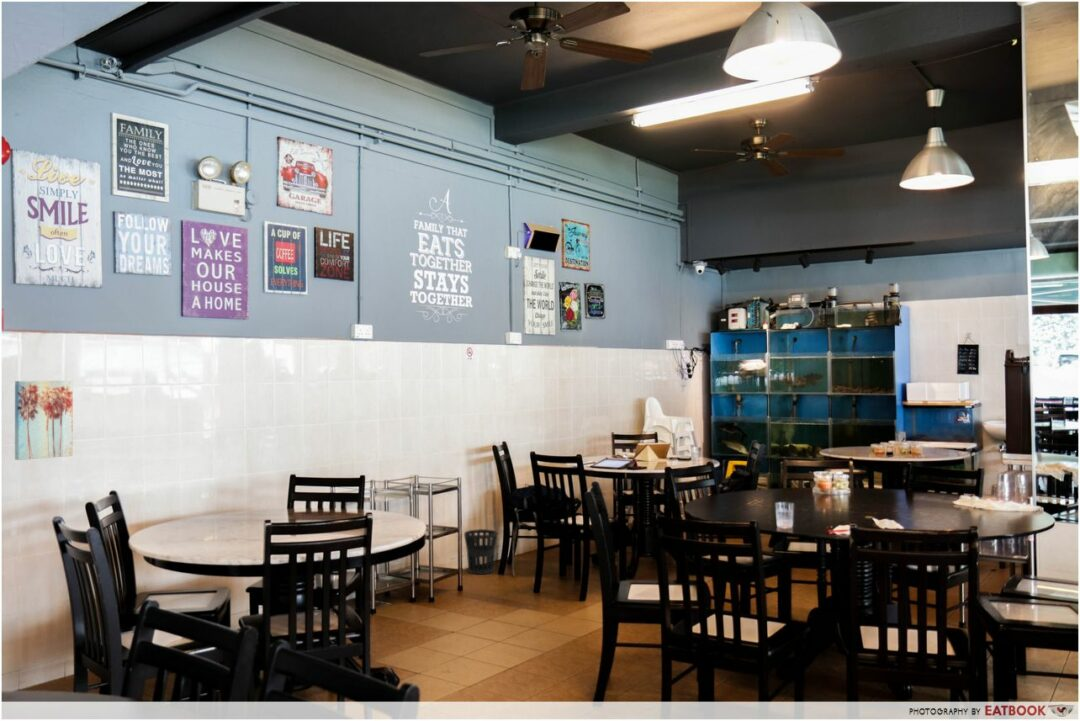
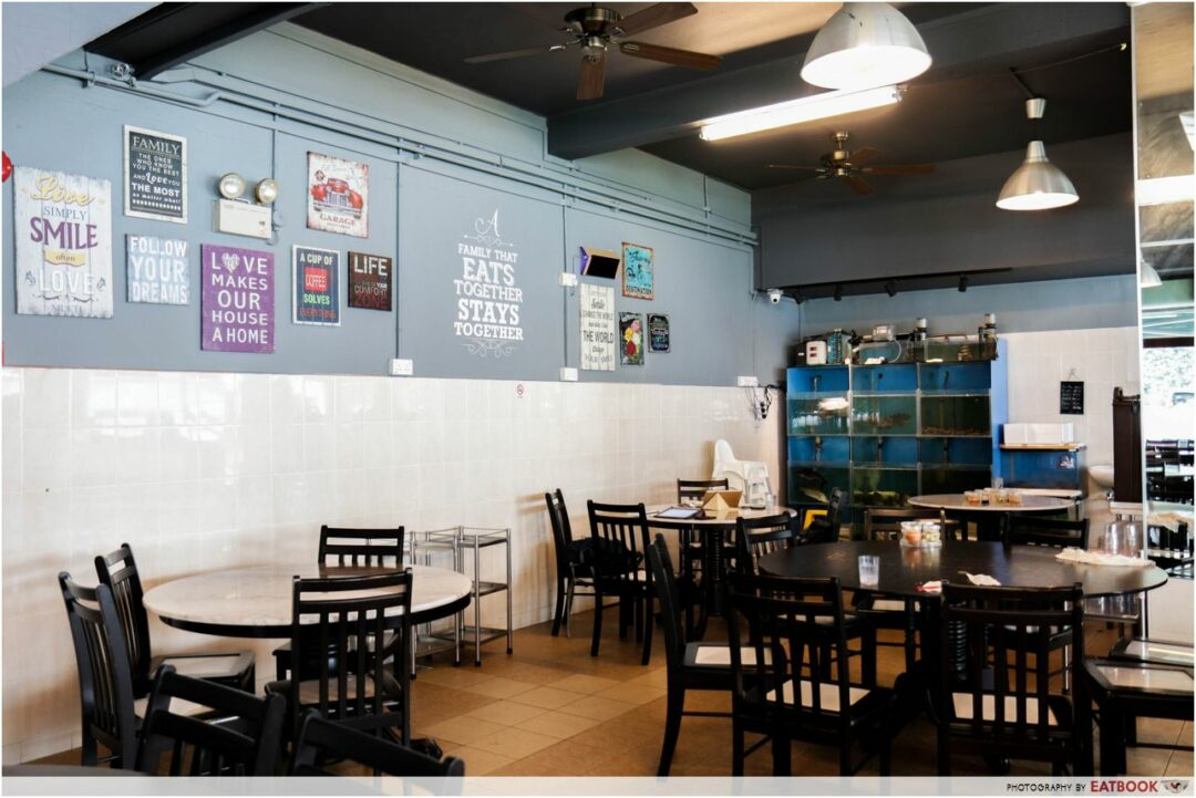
- wall art [14,379,74,461]
- wastebasket [463,528,498,575]
